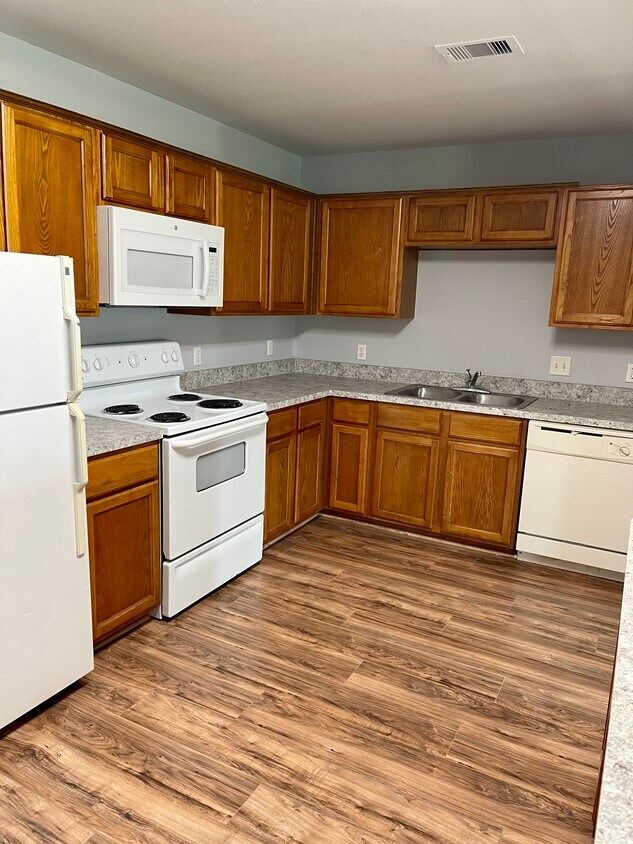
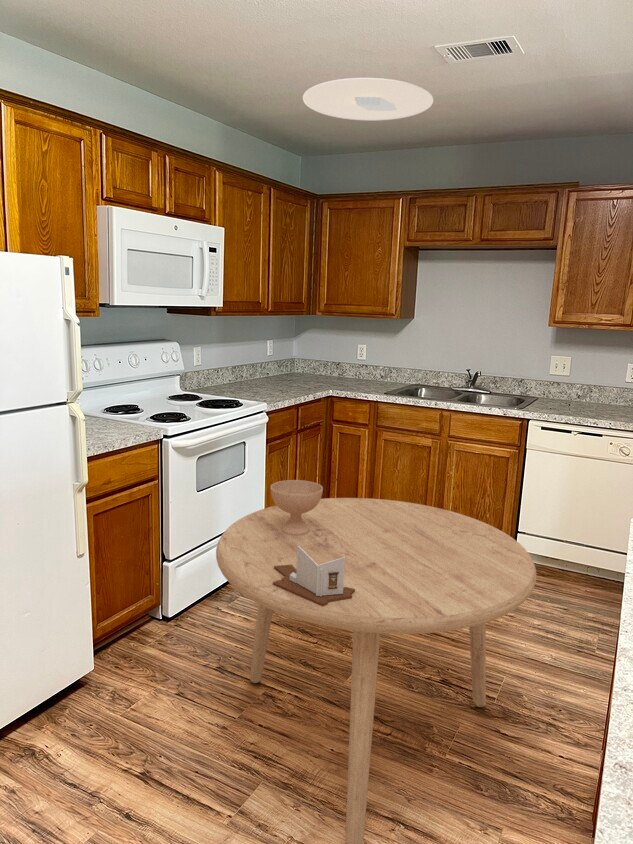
+ ceiling light [302,77,434,121]
+ bowl [270,479,324,535]
+ dining table [215,497,537,844]
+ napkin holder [273,546,355,607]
